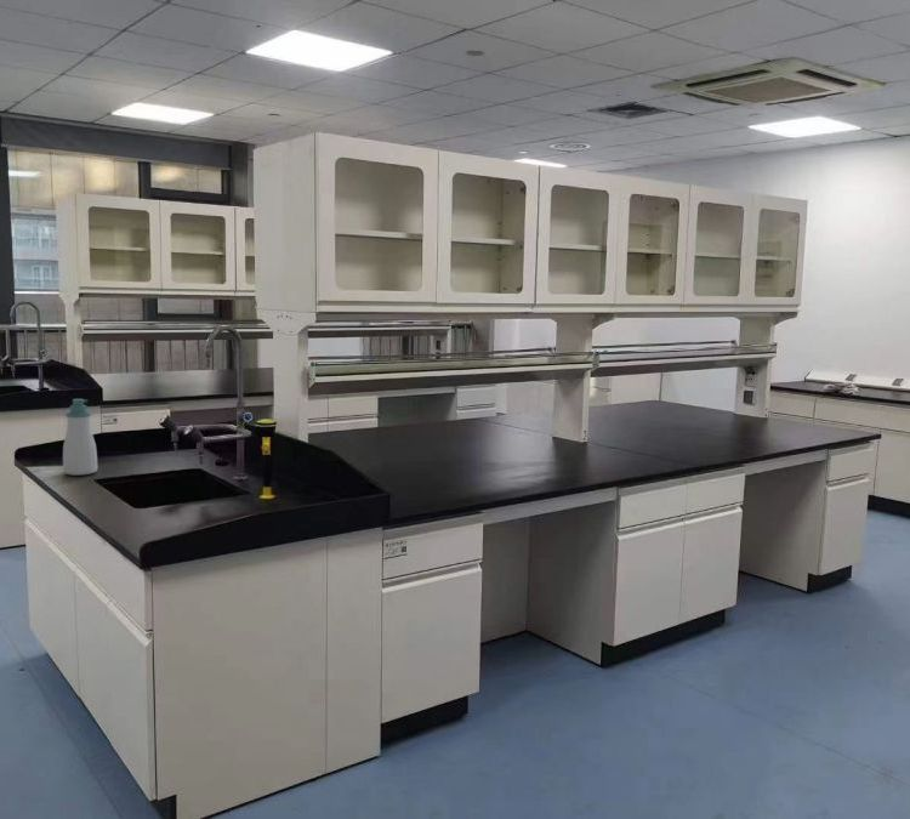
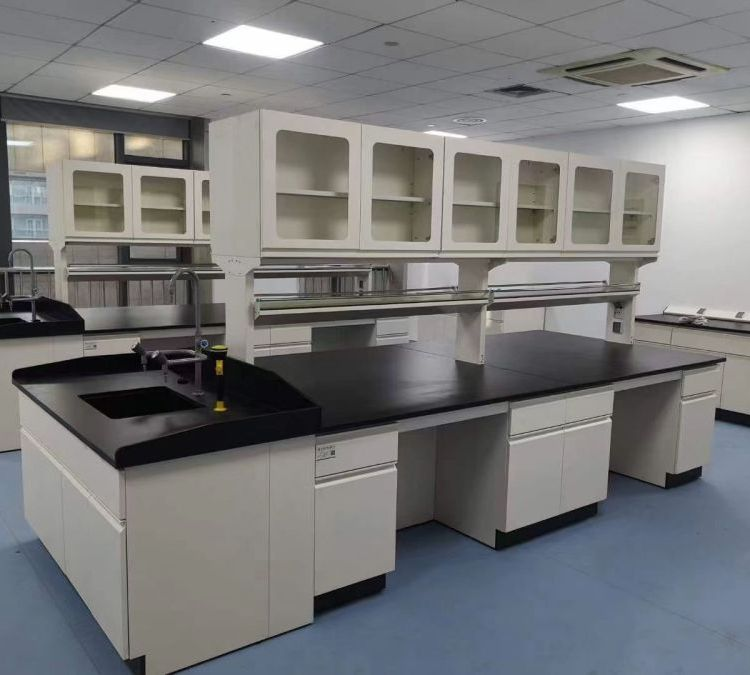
- soap bottle [62,398,98,477]
